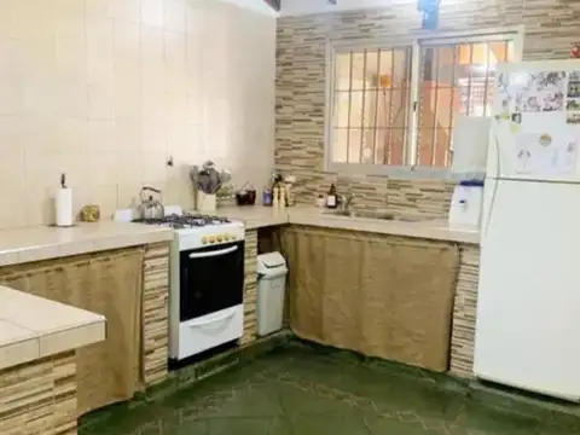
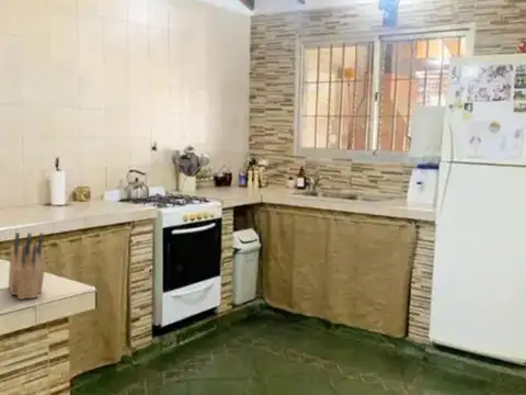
+ knife block [8,232,46,301]
